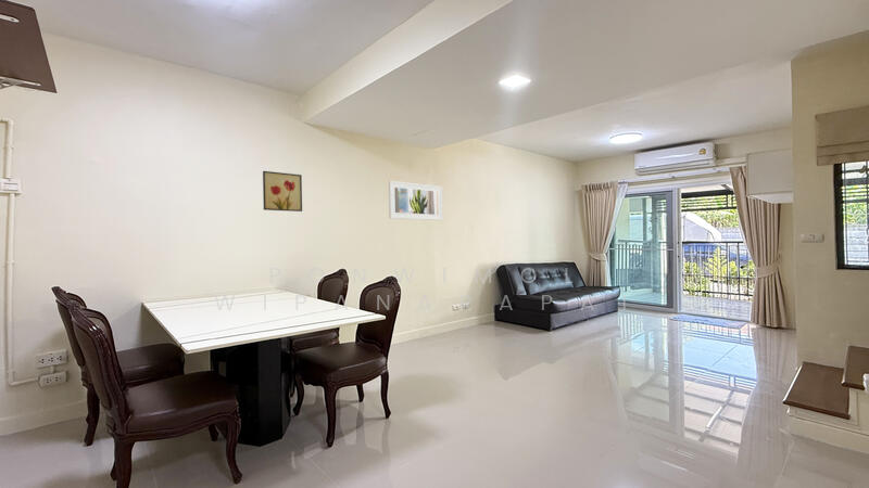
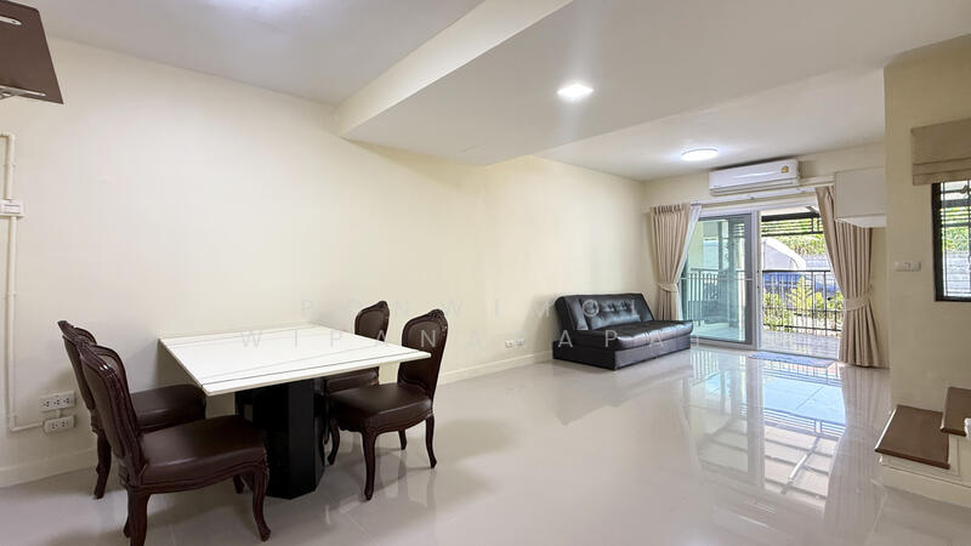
- wall art [262,170,303,213]
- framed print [388,180,443,221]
